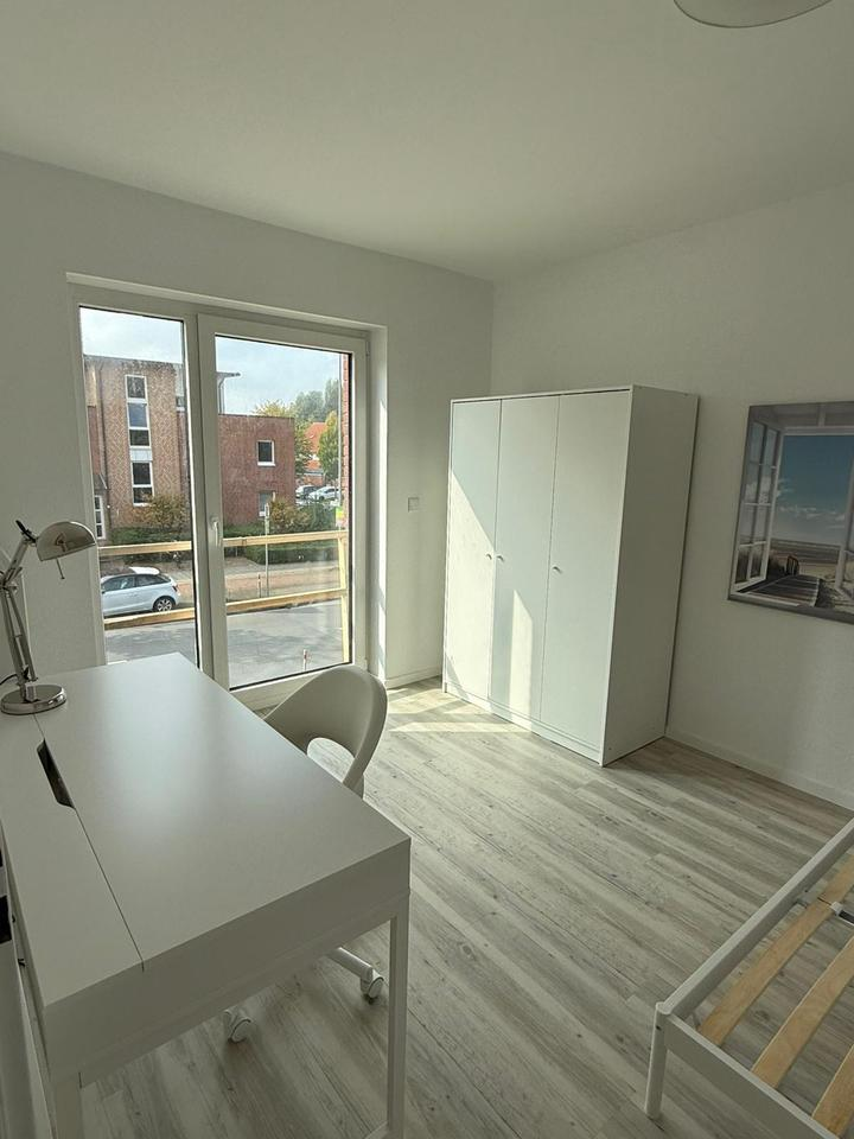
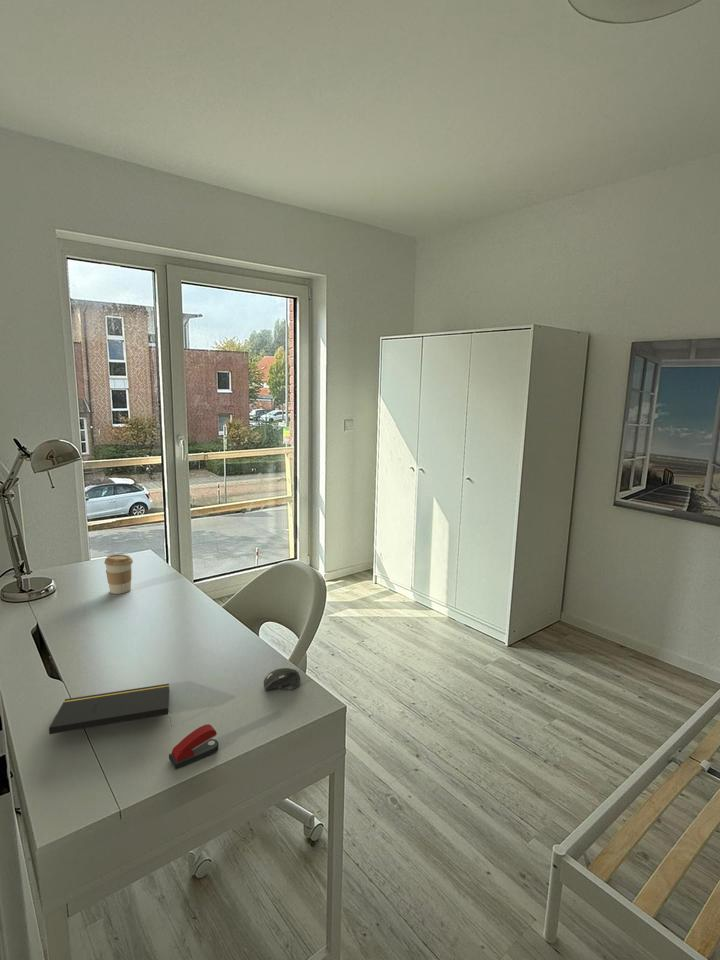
+ computer mouse [263,667,301,693]
+ notepad [48,683,173,735]
+ coffee cup [103,554,134,595]
+ stapler [168,723,219,770]
